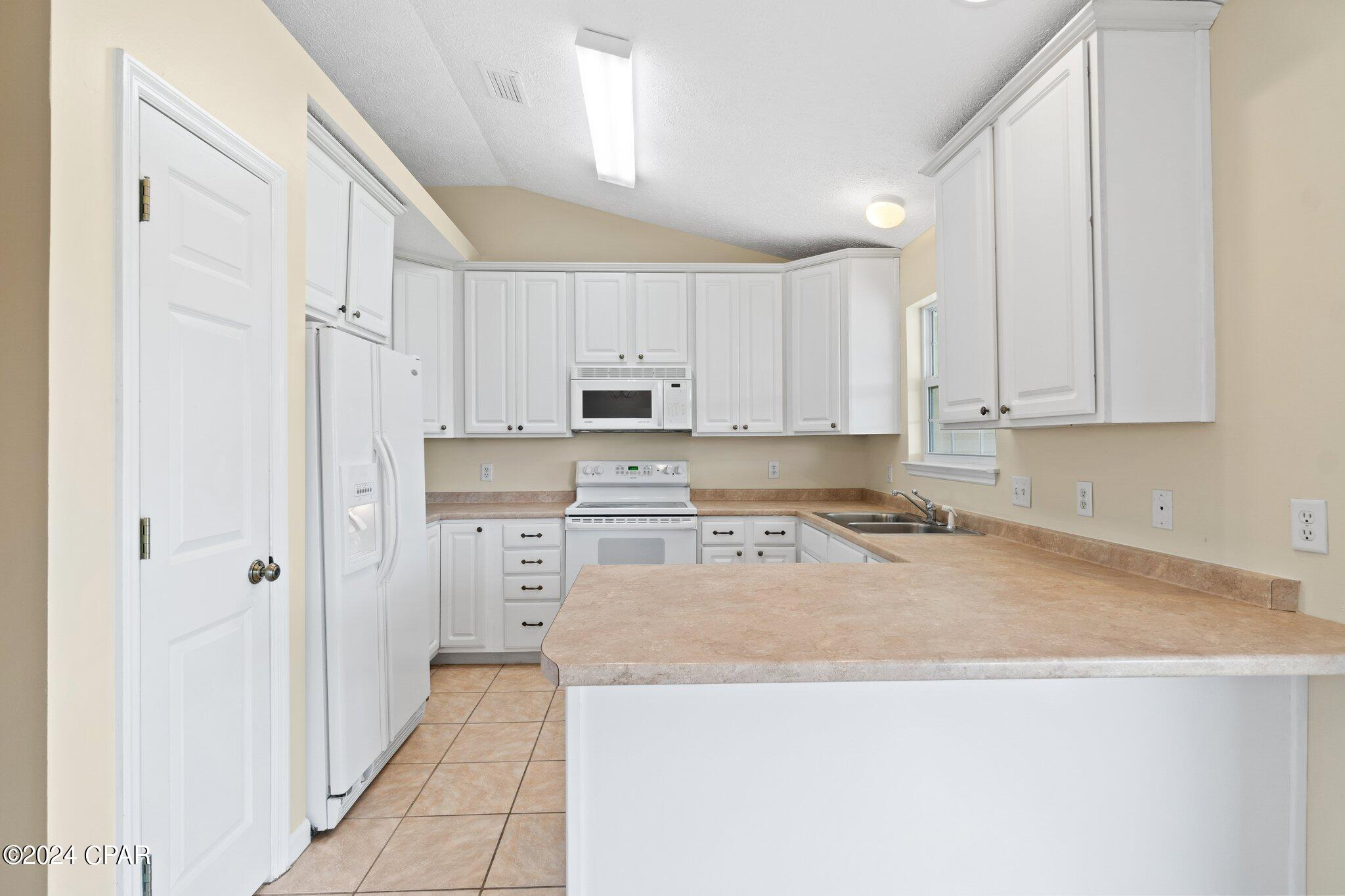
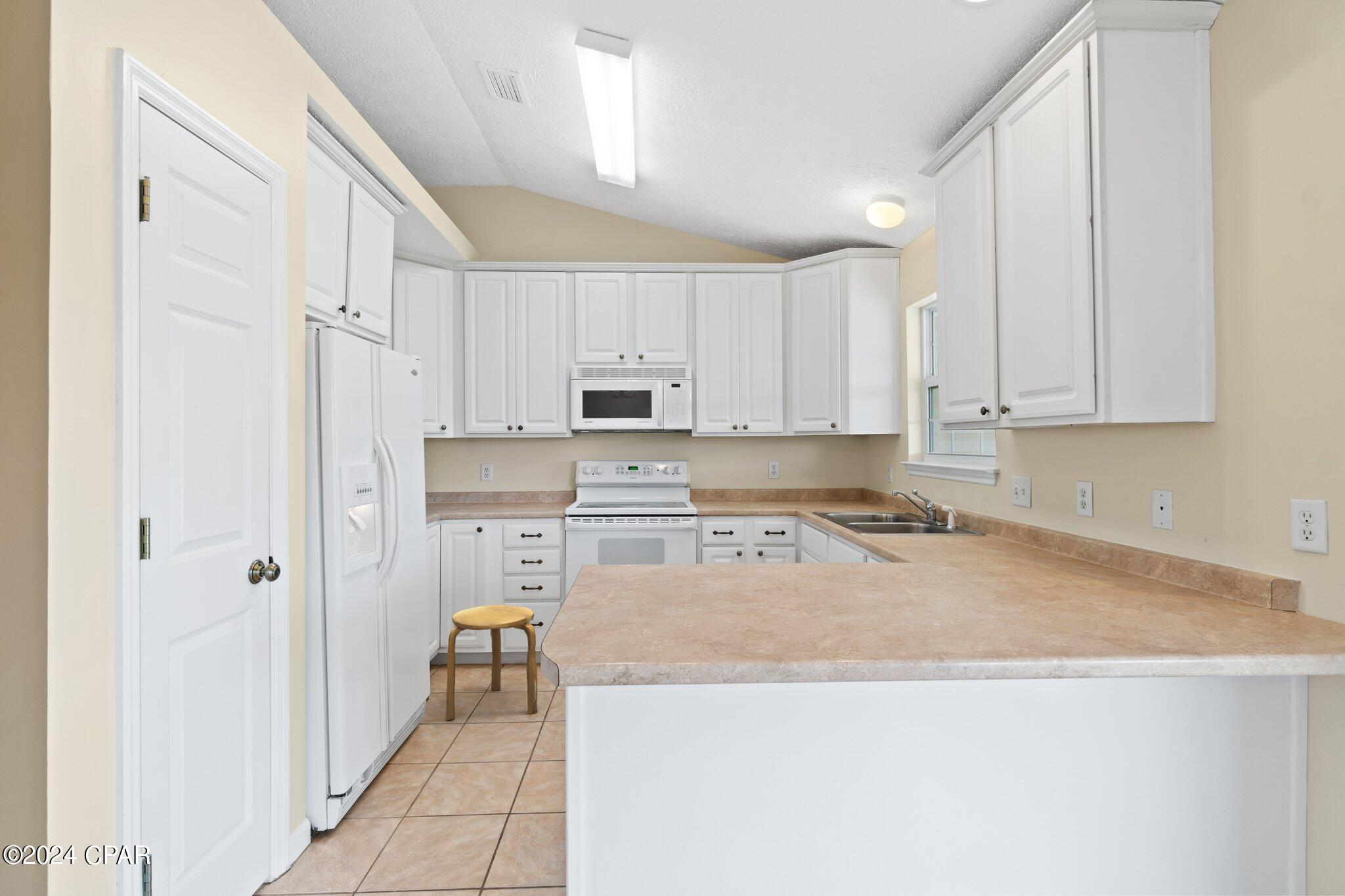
+ stool [445,604,538,721]
